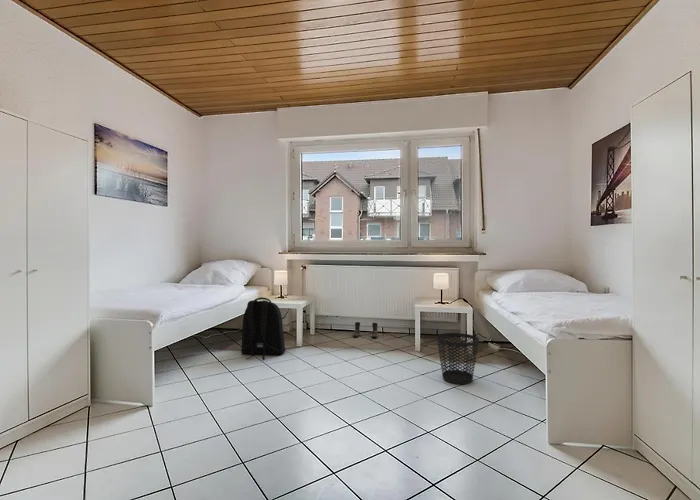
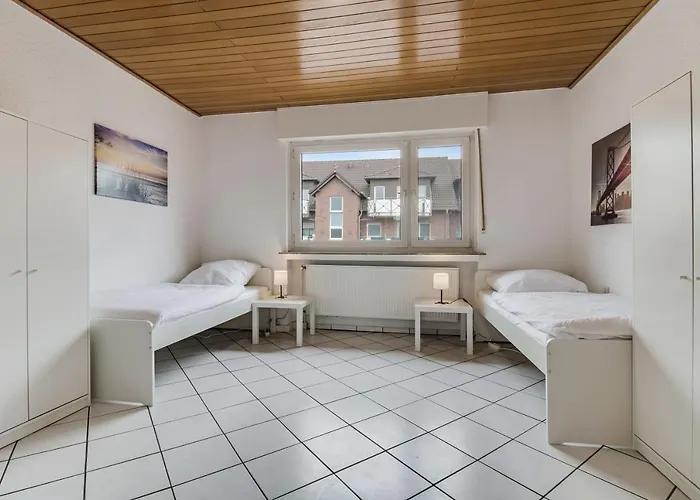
- backpack [240,297,286,360]
- wastebasket [436,332,480,385]
- boots [352,321,379,339]
